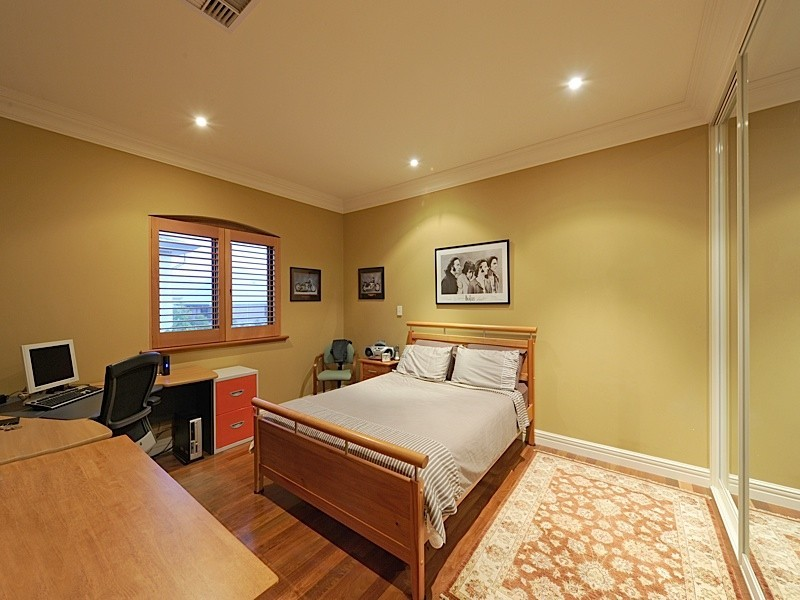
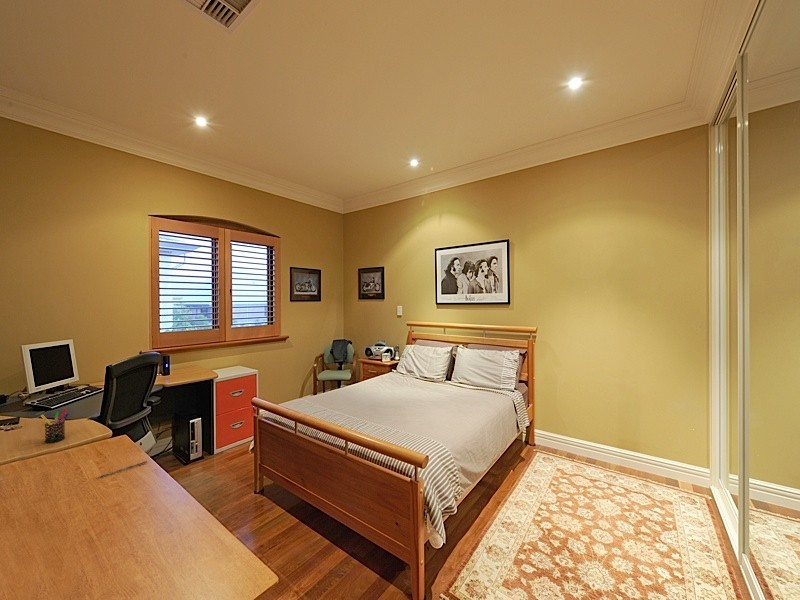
+ pen [97,460,148,479]
+ pen holder [40,408,69,444]
